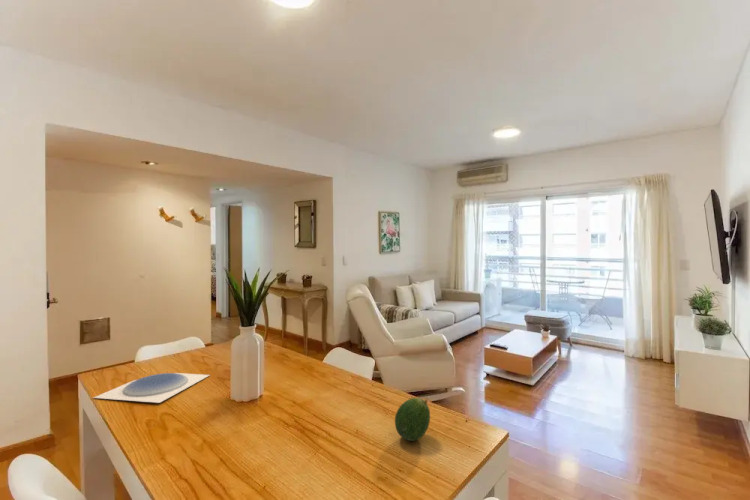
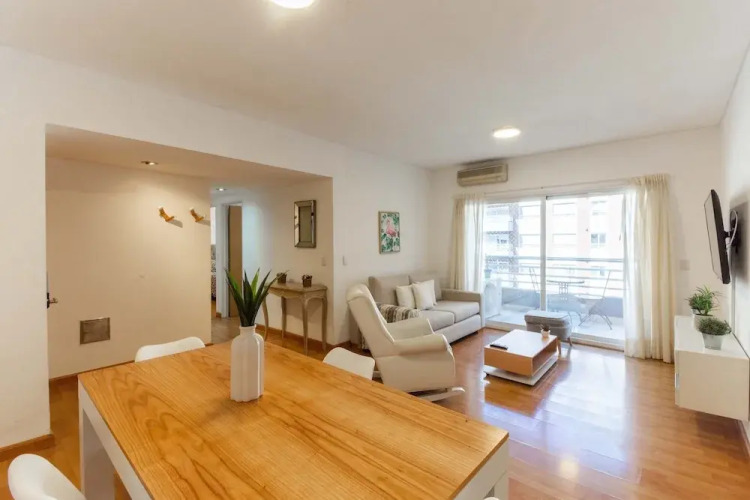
- plate [93,372,211,404]
- fruit [394,397,431,442]
